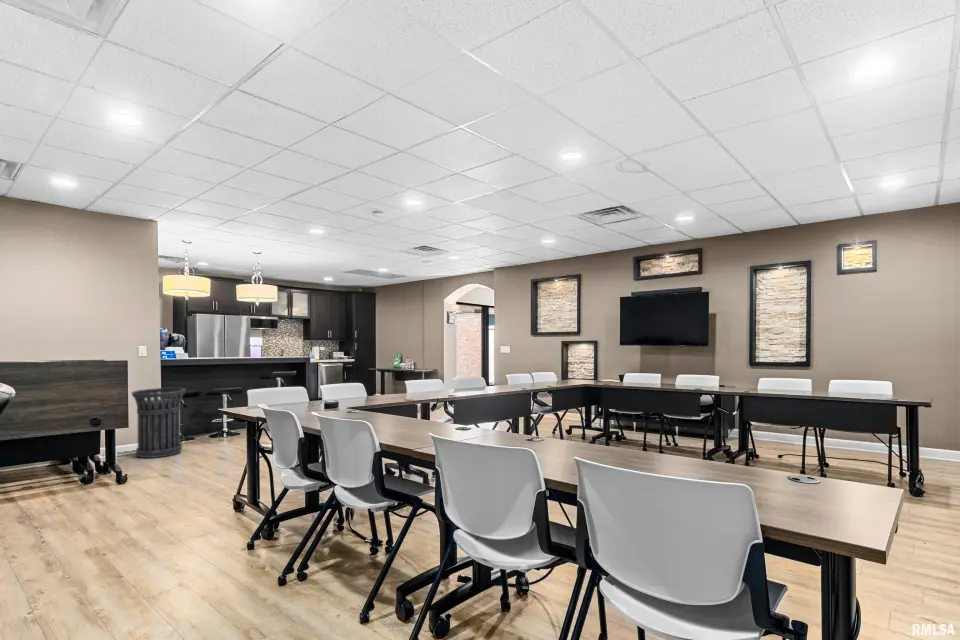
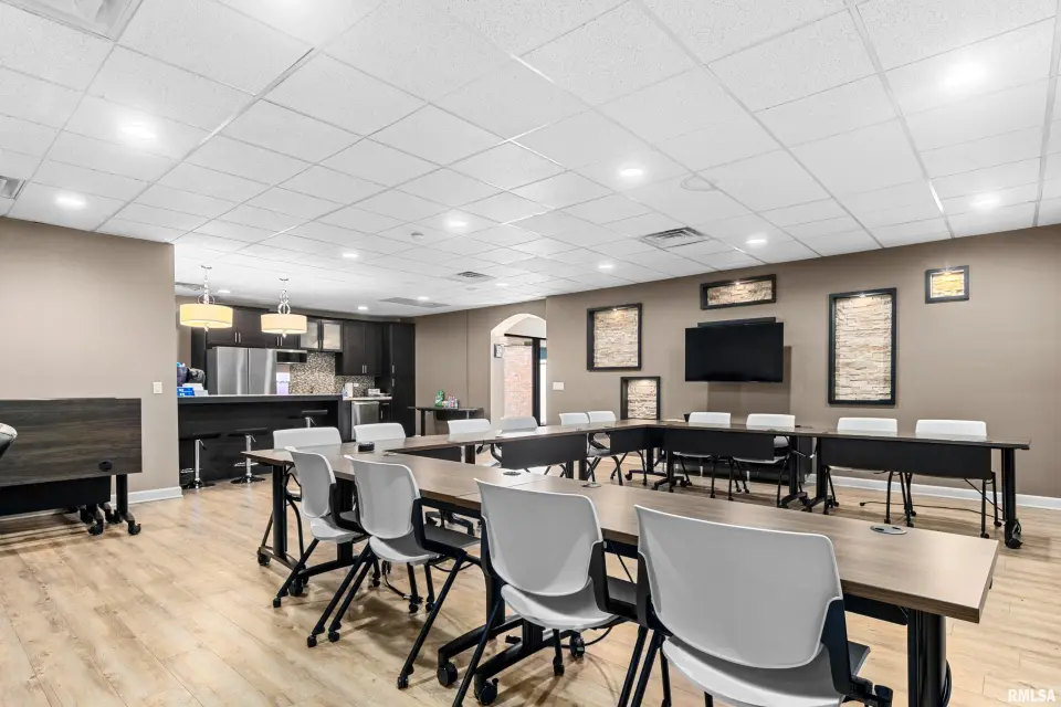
- trash can [130,387,187,459]
